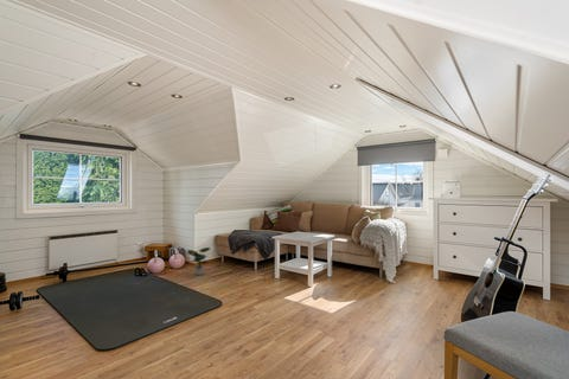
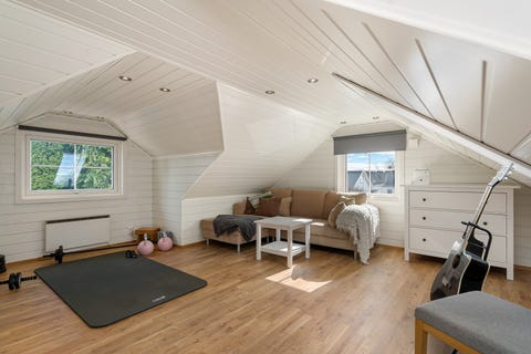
- potted plant [186,246,211,276]
